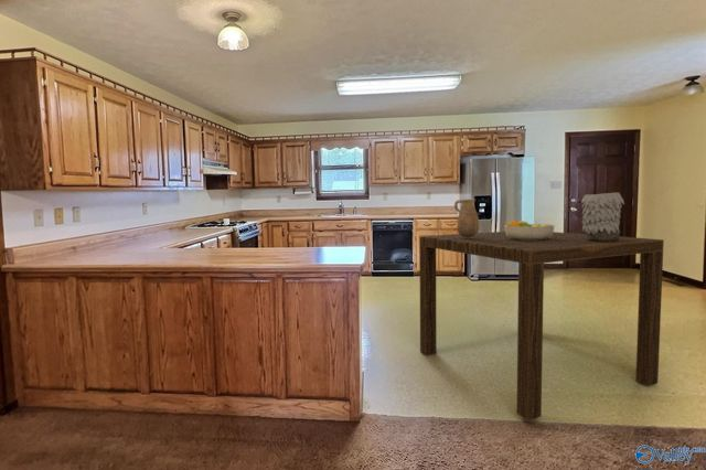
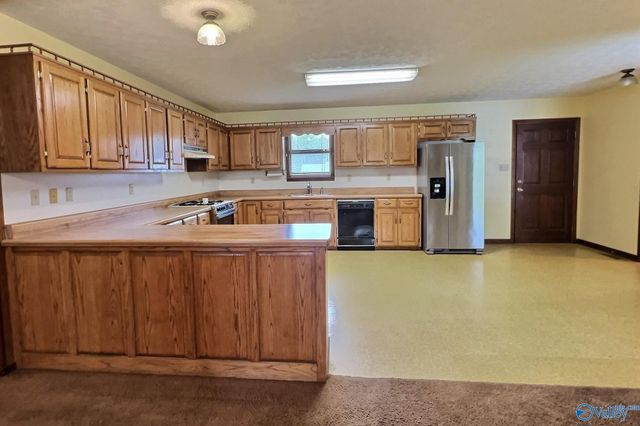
- vase [580,192,625,242]
- dining table [418,231,665,421]
- pitcher [453,199,480,238]
- fruit bowl [504,218,556,241]
